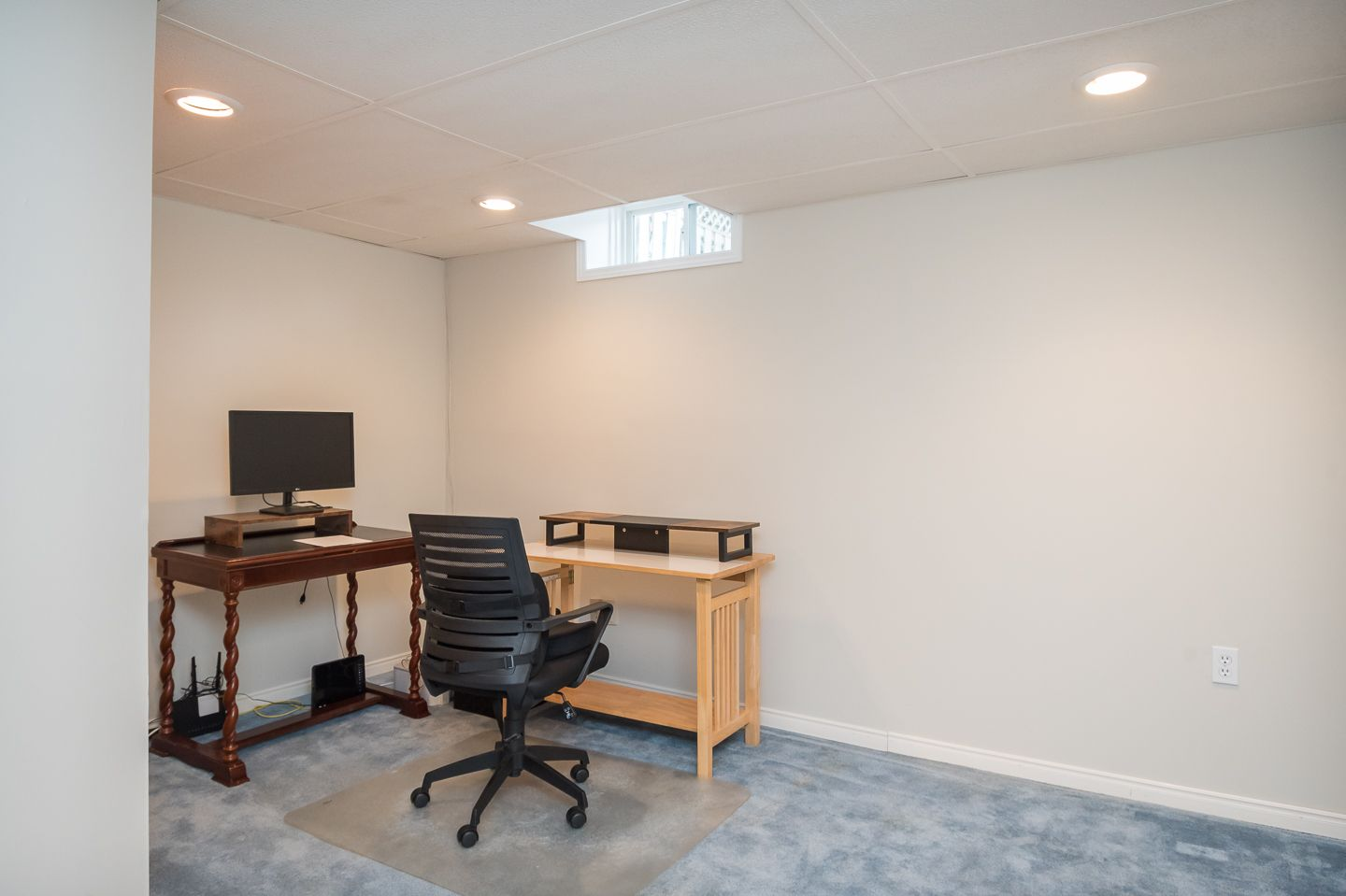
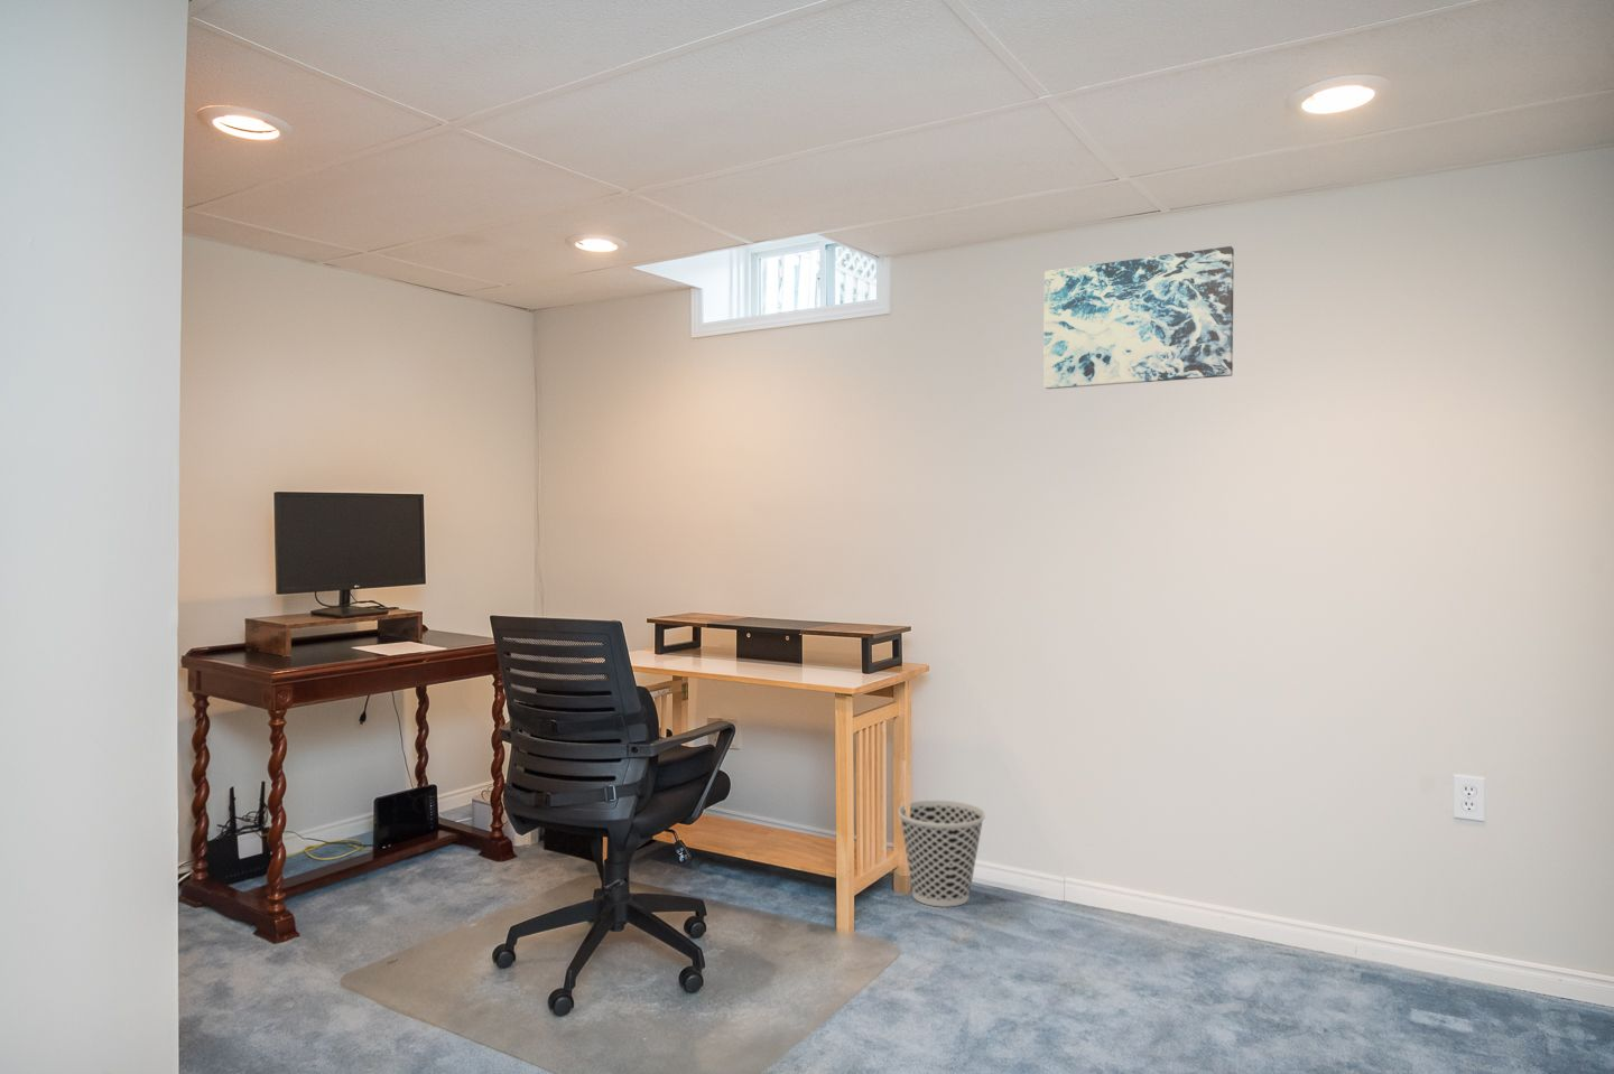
+ wall art [1042,246,1235,390]
+ wastebasket [897,800,987,909]
